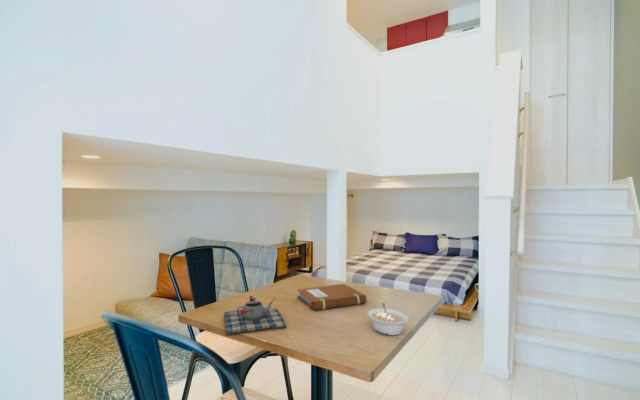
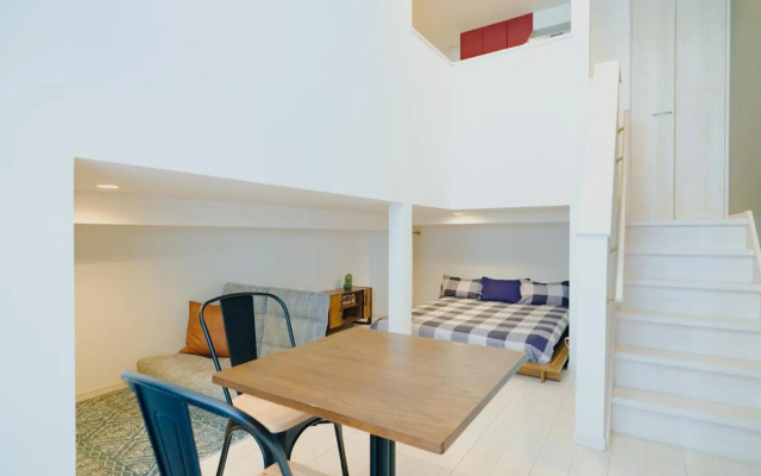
- legume [367,302,409,336]
- teapot [223,295,287,336]
- notebook [296,283,368,312]
